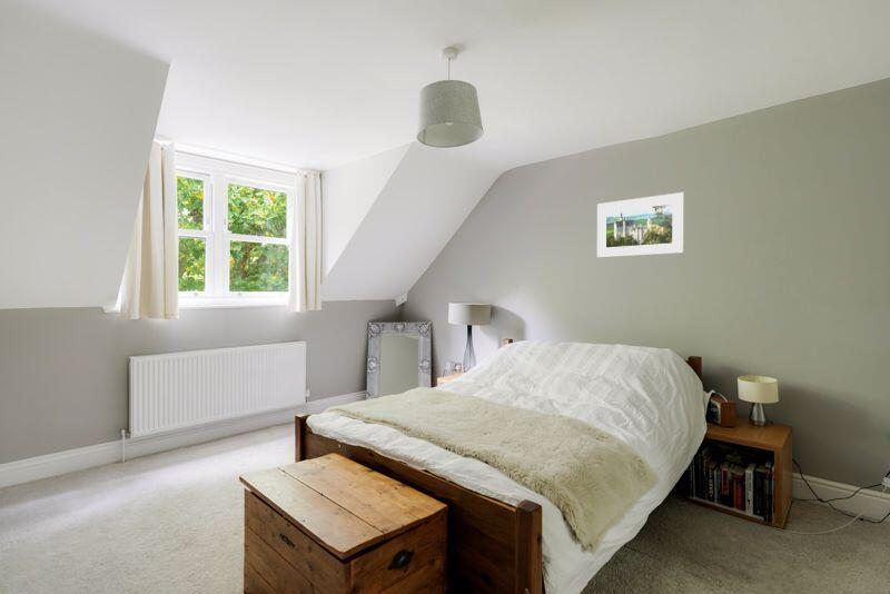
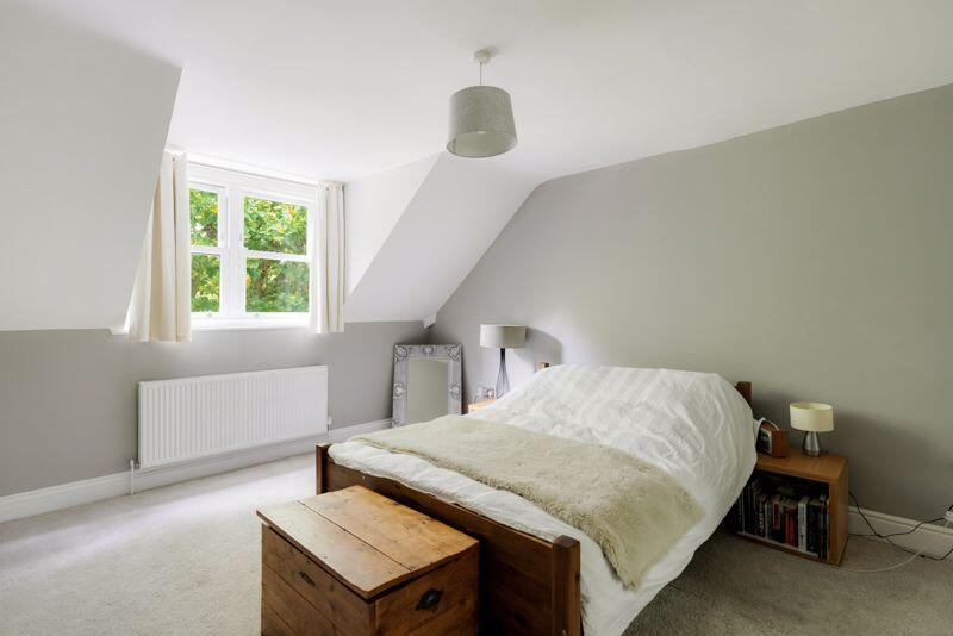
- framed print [596,191,685,258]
